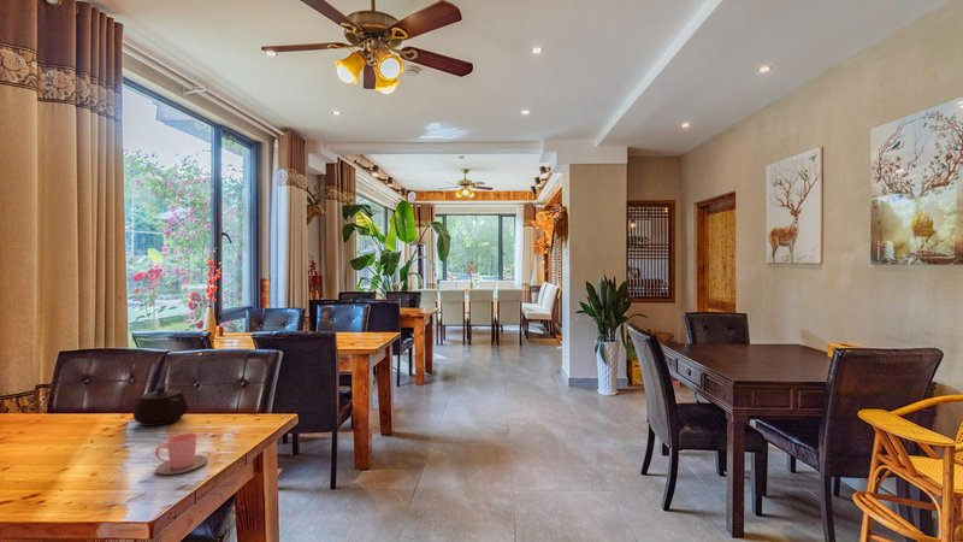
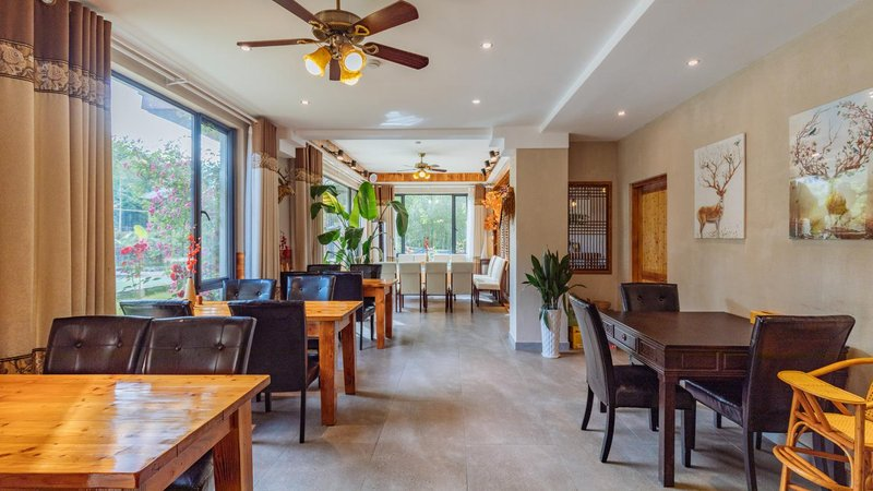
- teapot [132,385,189,428]
- cup [154,432,209,476]
